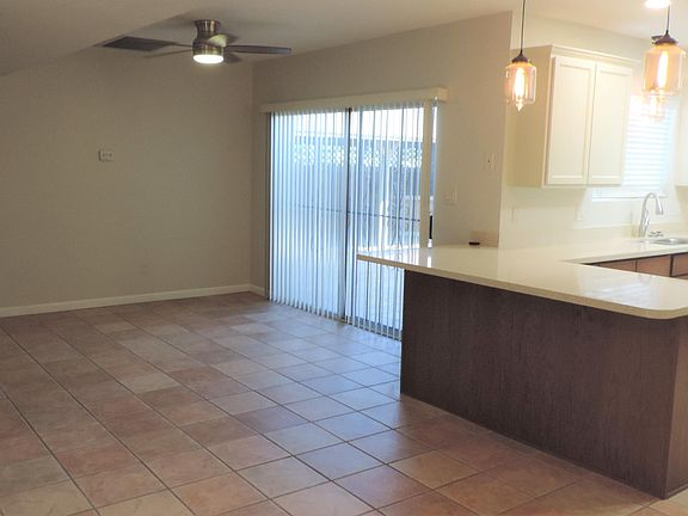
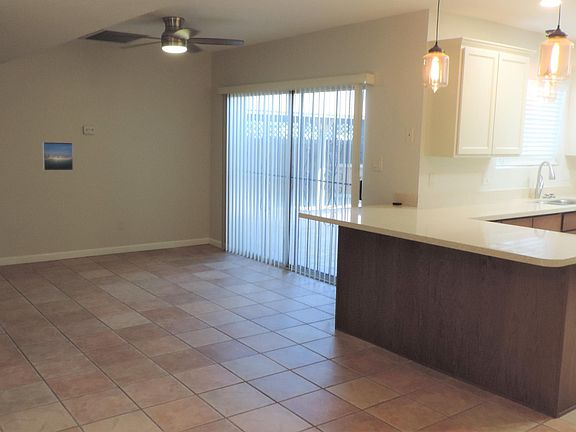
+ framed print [42,141,74,172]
